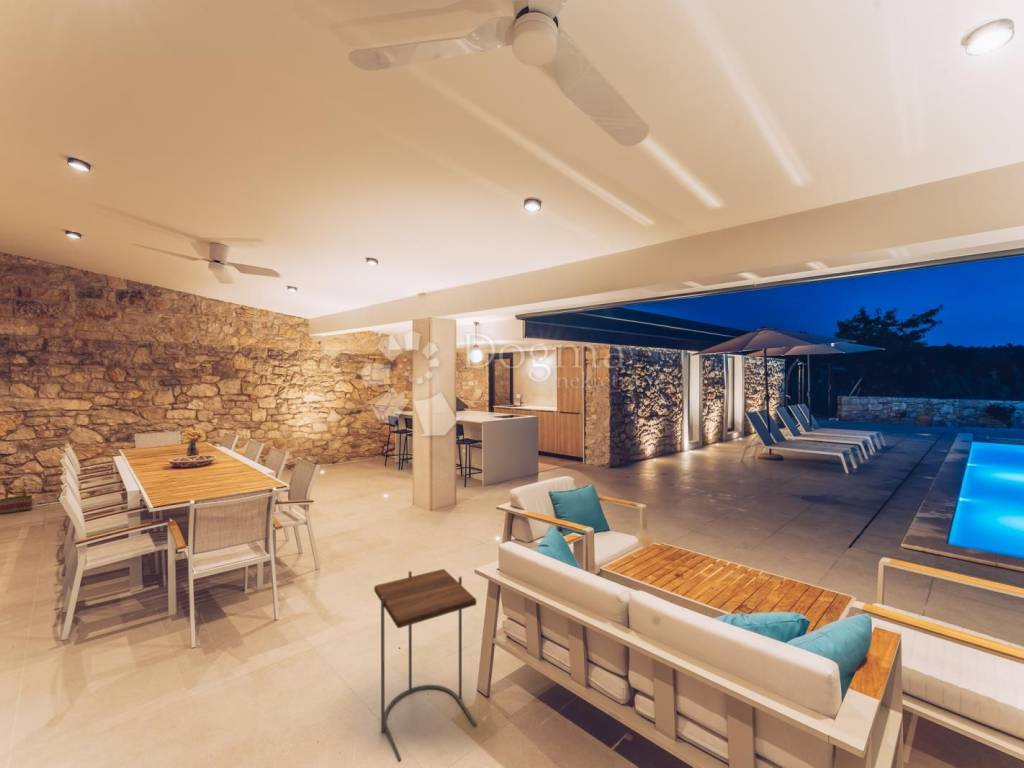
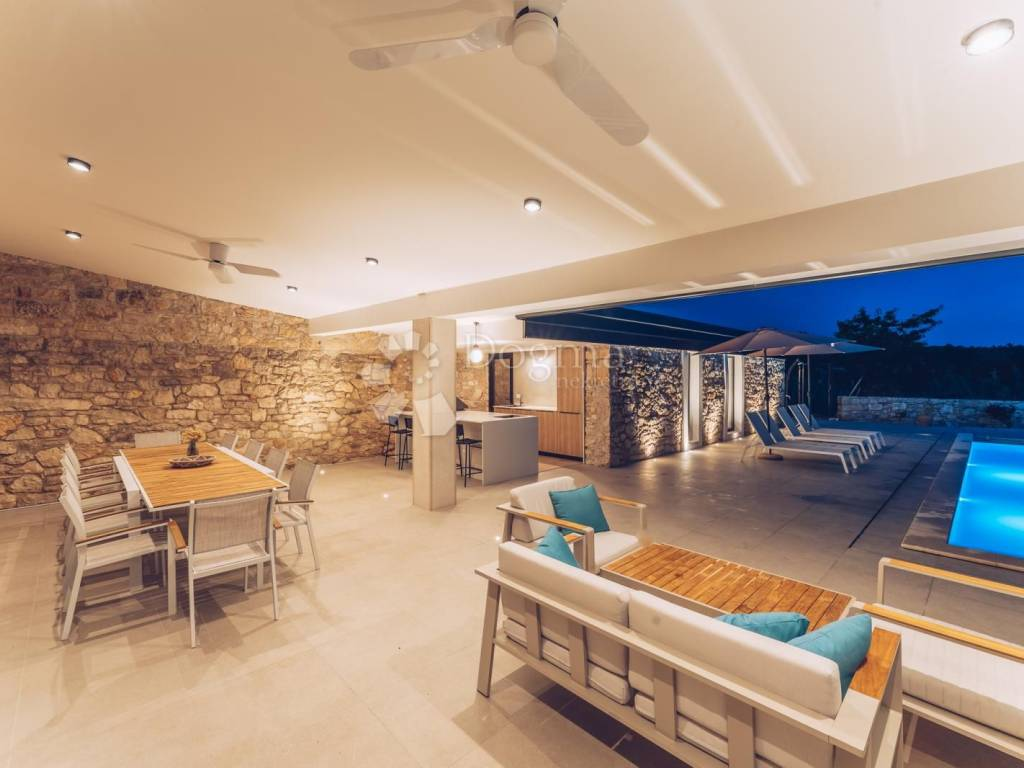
- basket [0,484,34,515]
- side table [373,568,478,763]
